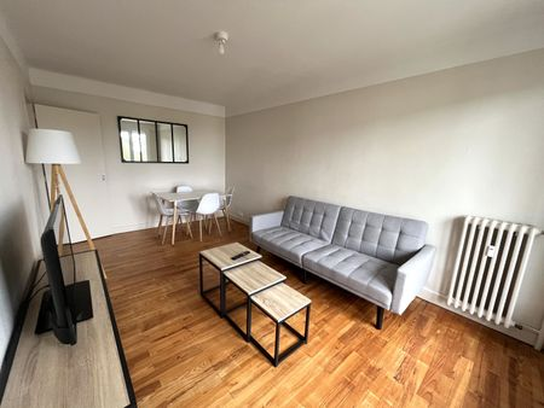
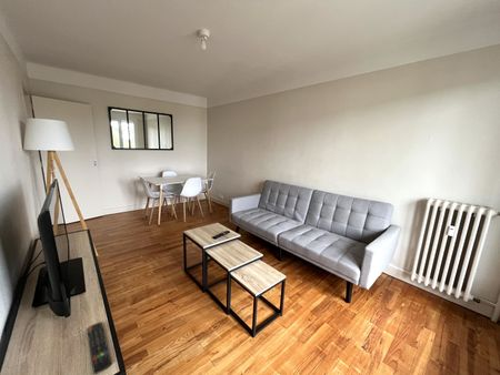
+ remote control [86,321,112,375]
